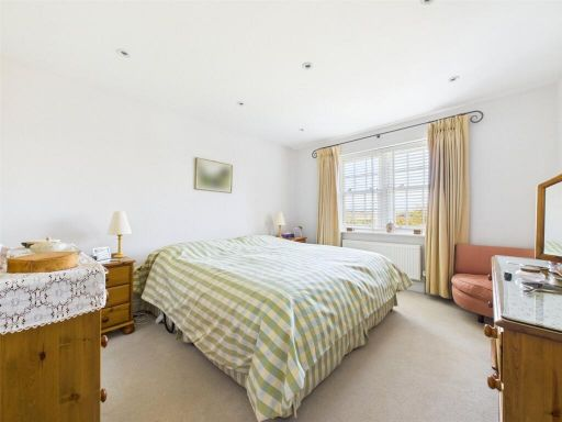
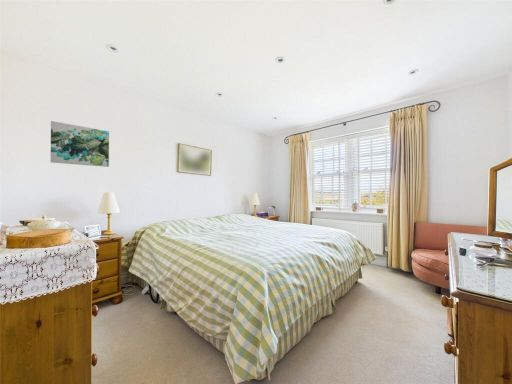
+ wall art [50,120,110,168]
